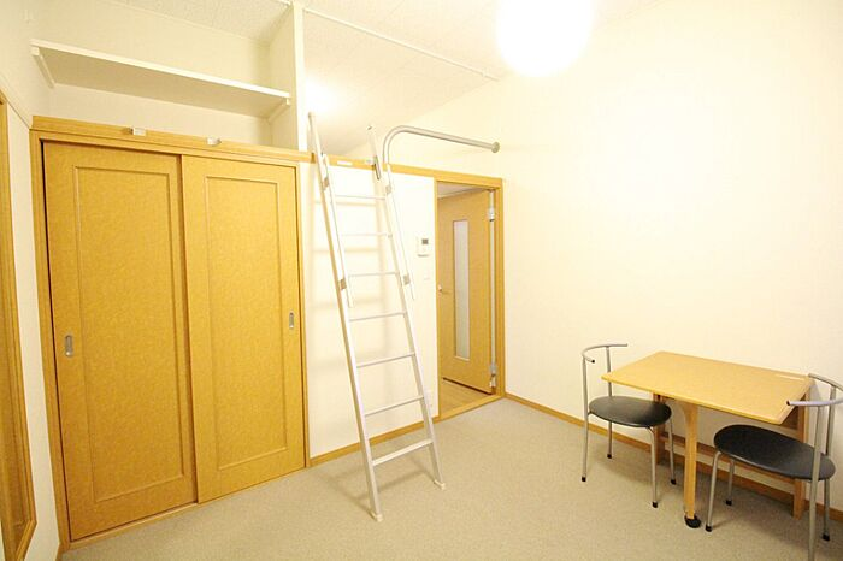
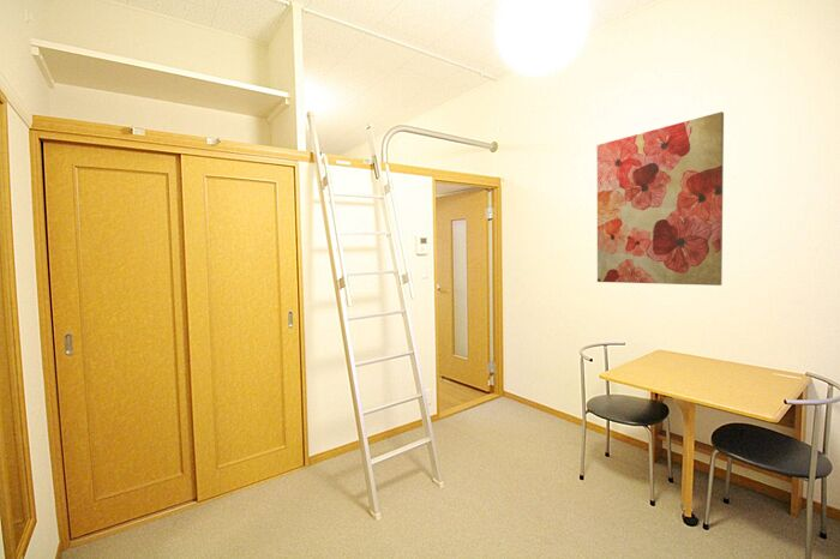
+ wall art [596,110,725,287]
